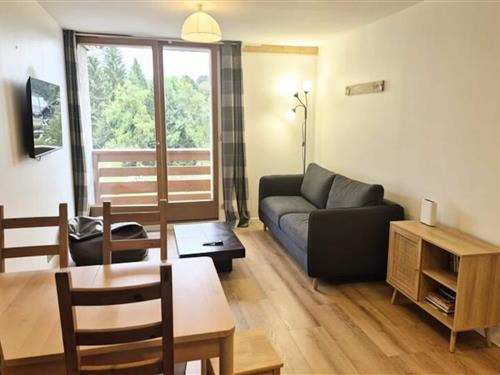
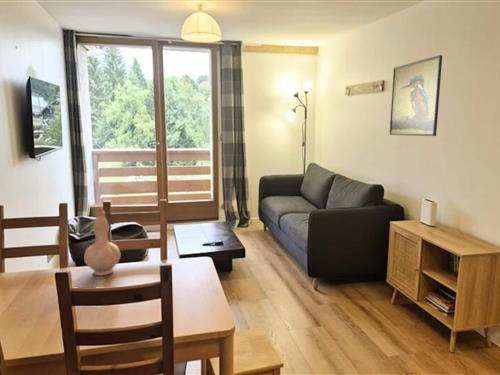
+ vase [83,205,122,276]
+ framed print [388,54,443,137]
